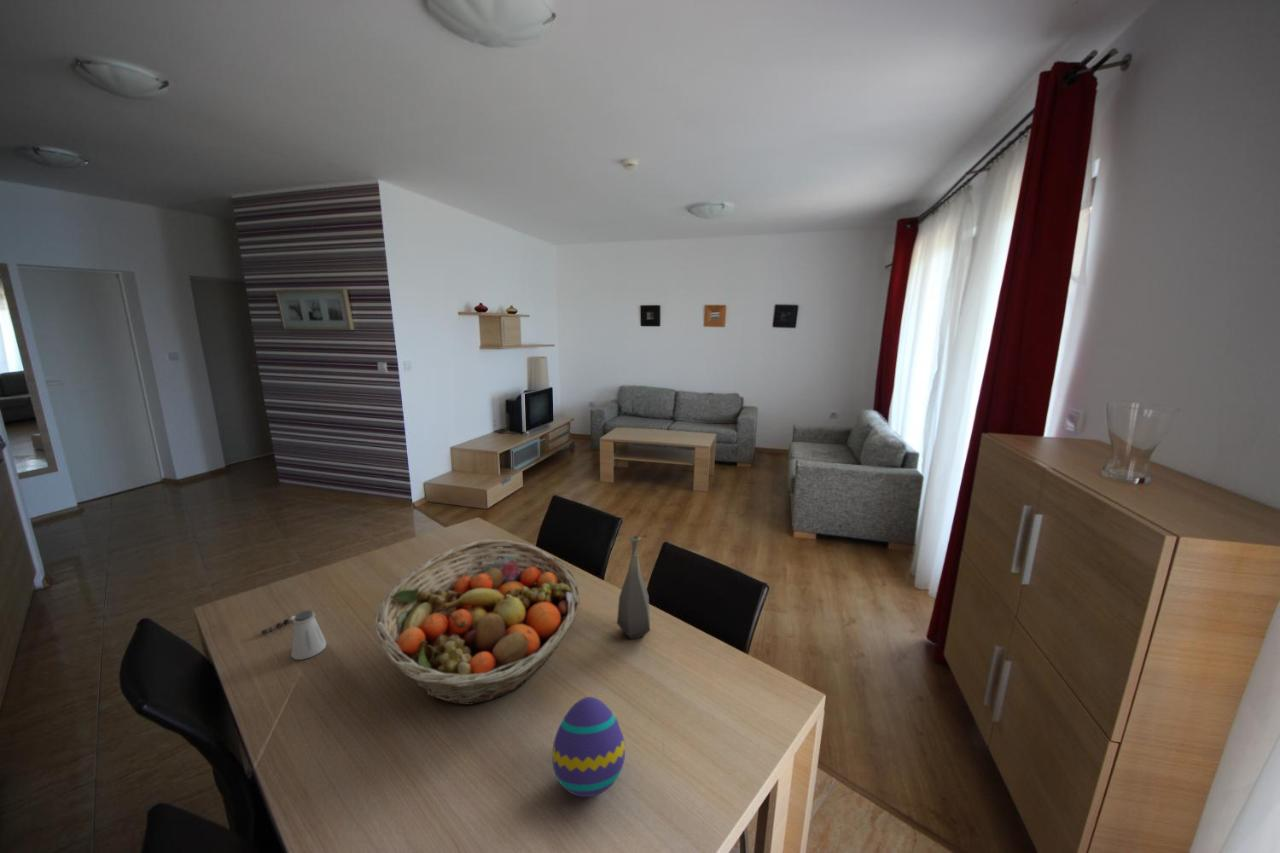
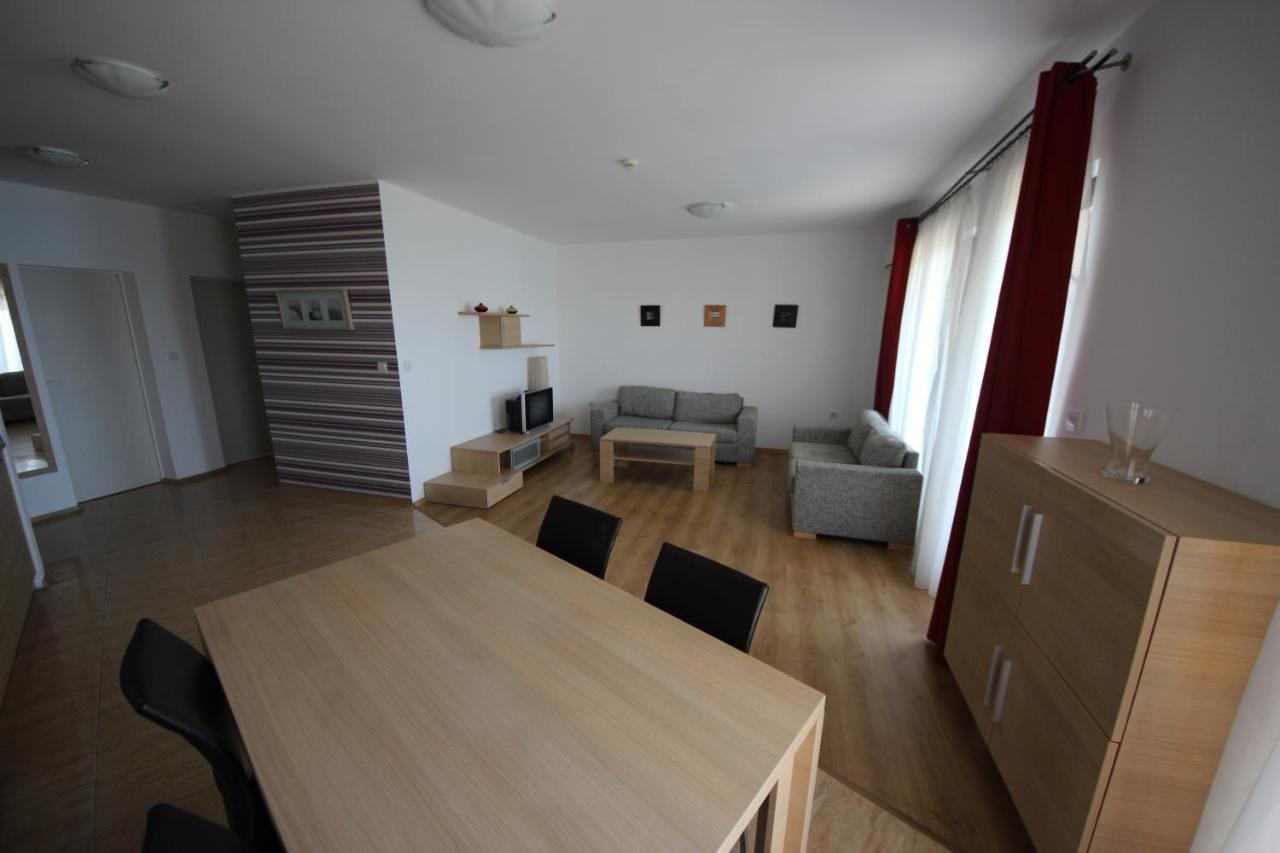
- decorative egg [551,696,626,798]
- pepper shaker [260,615,295,636]
- bottle [616,535,651,640]
- fruit basket [374,539,581,706]
- saltshaker [290,609,328,661]
